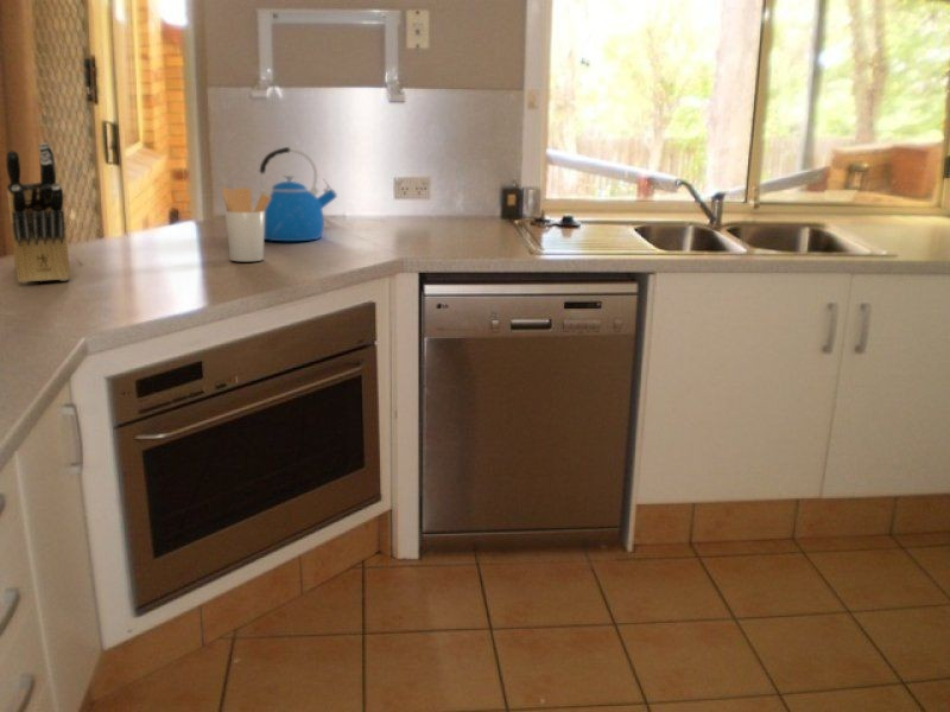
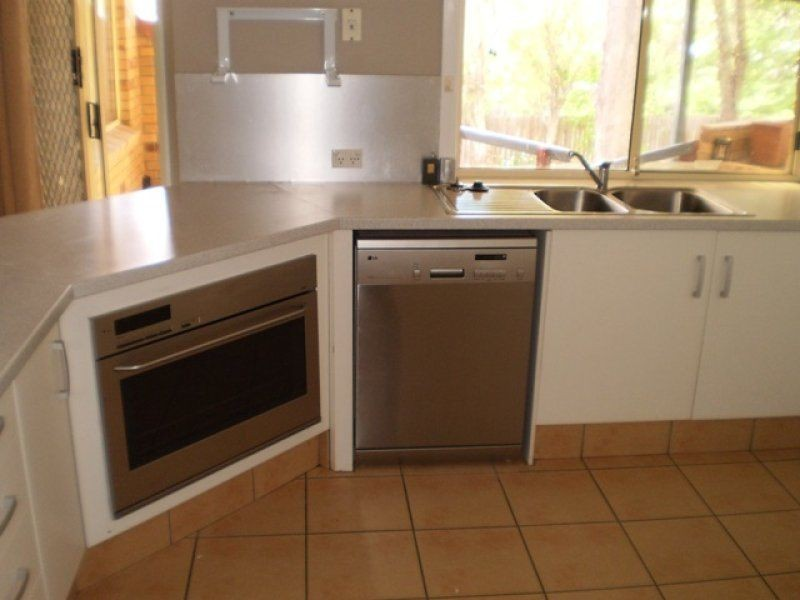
- kettle [258,146,338,242]
- utensil holder [220,185,271,262]
- knife block [6,141,71,285]
